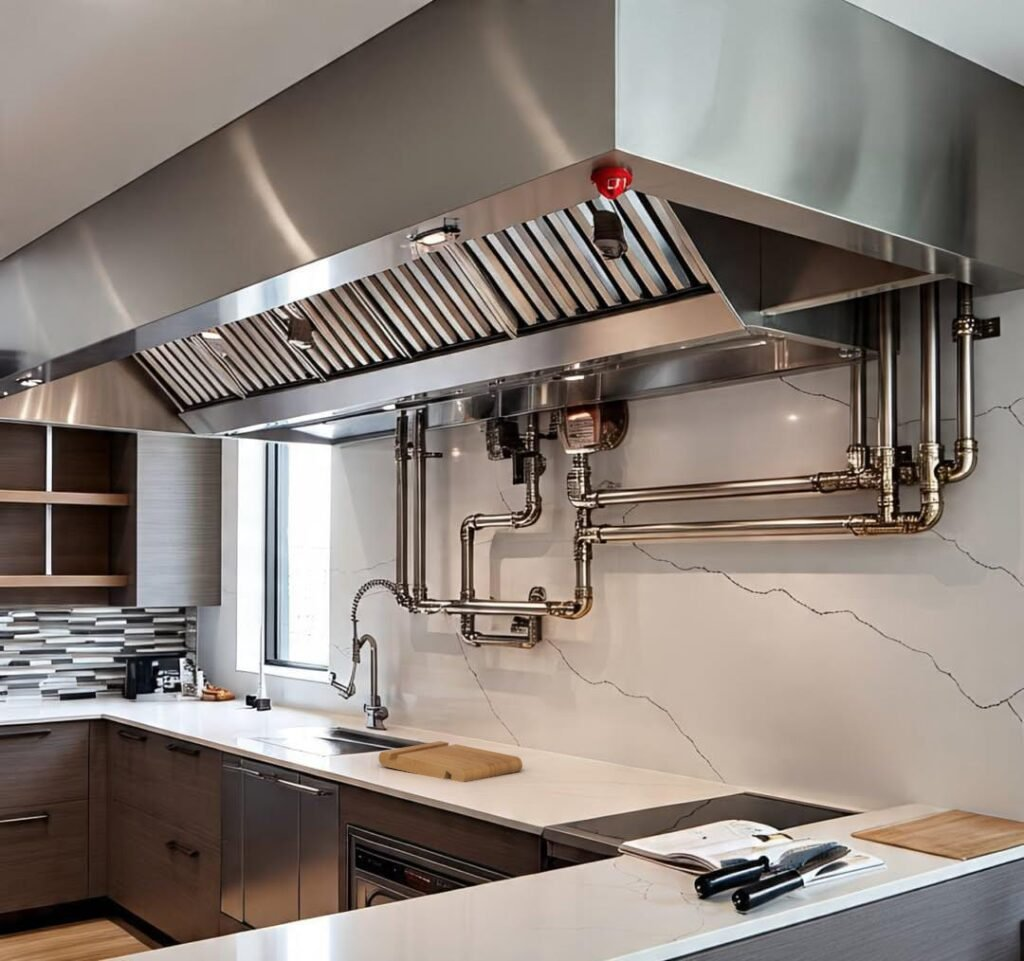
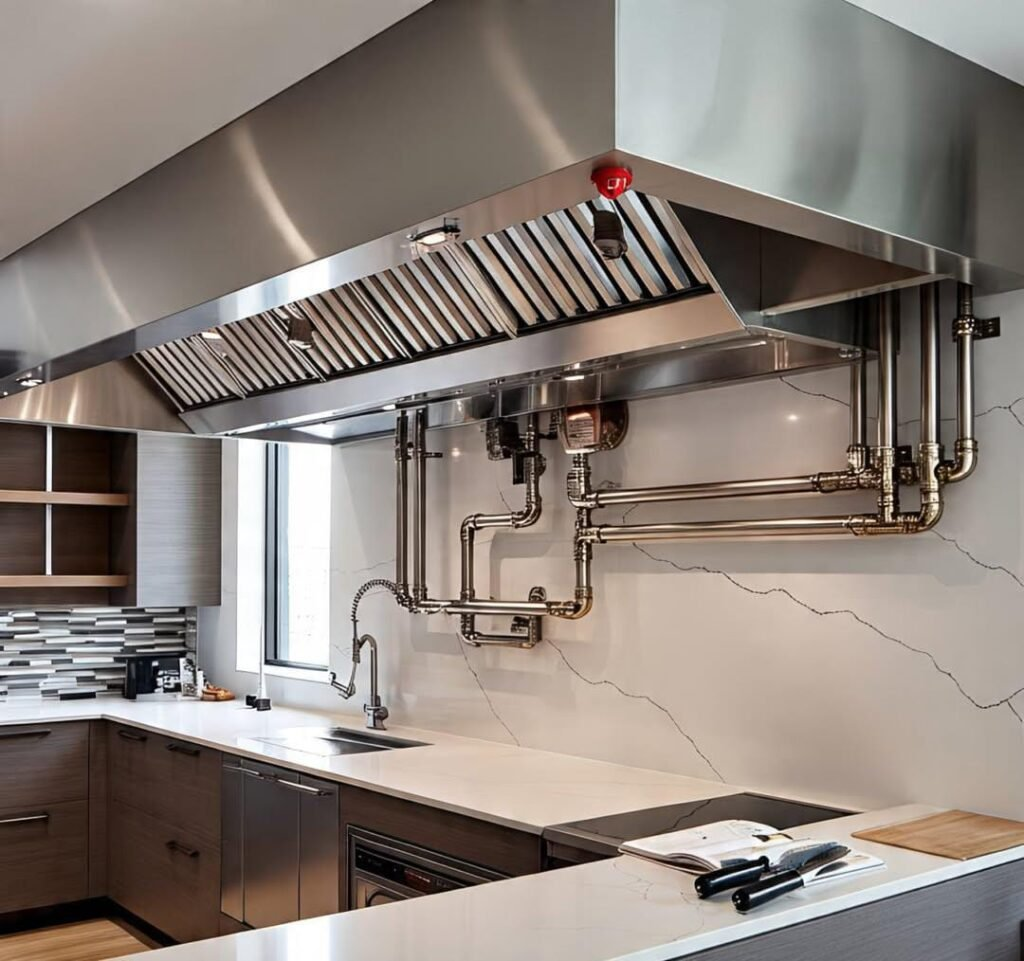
- cutting board [378,740,523,783]
